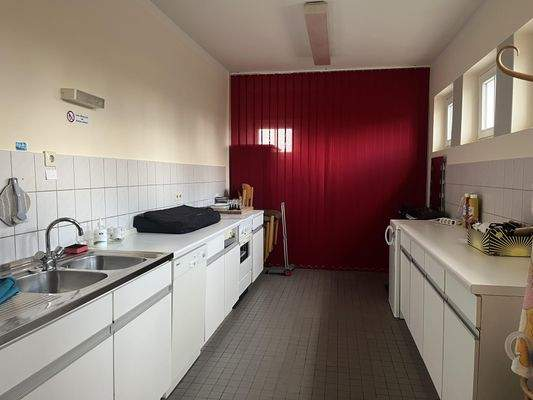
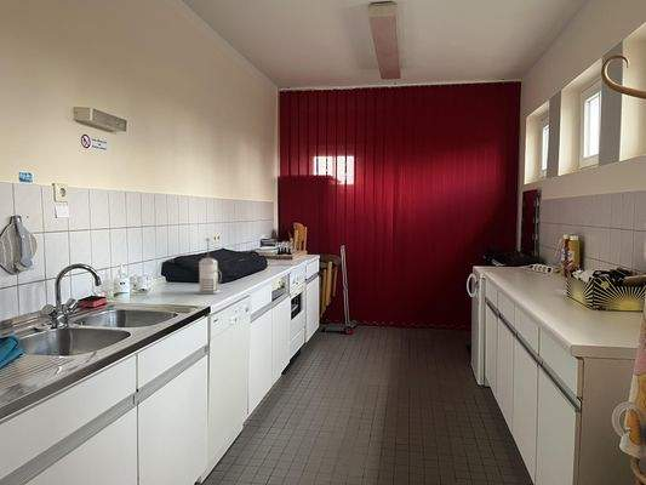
+ french press [196,238,223,296]
